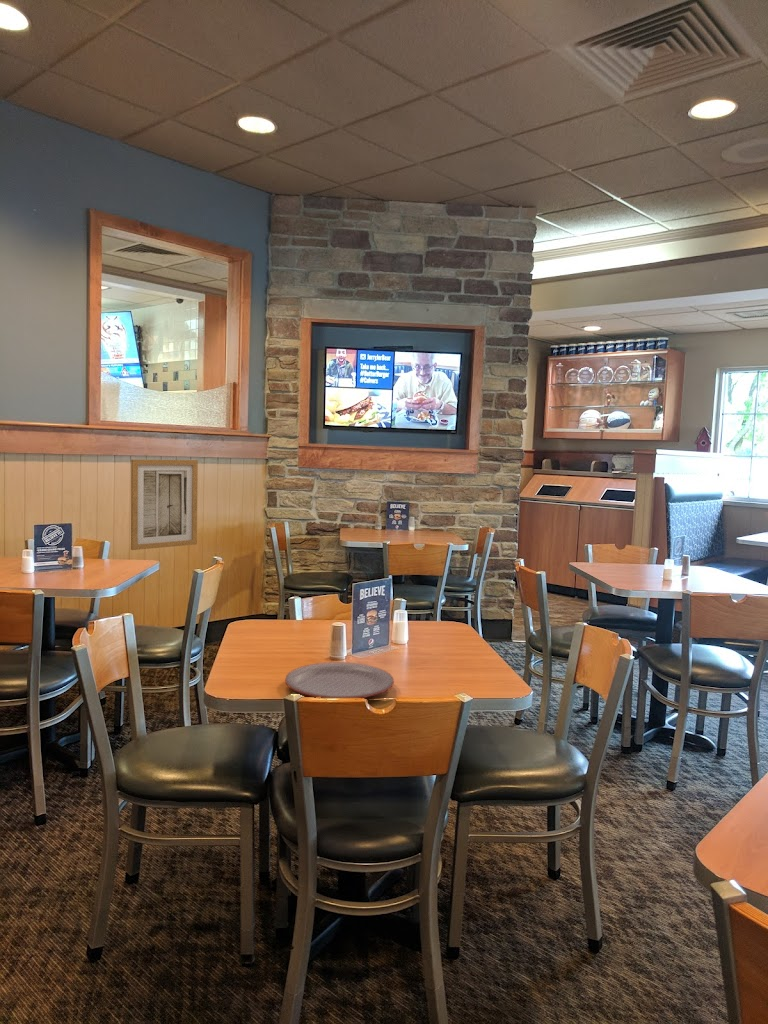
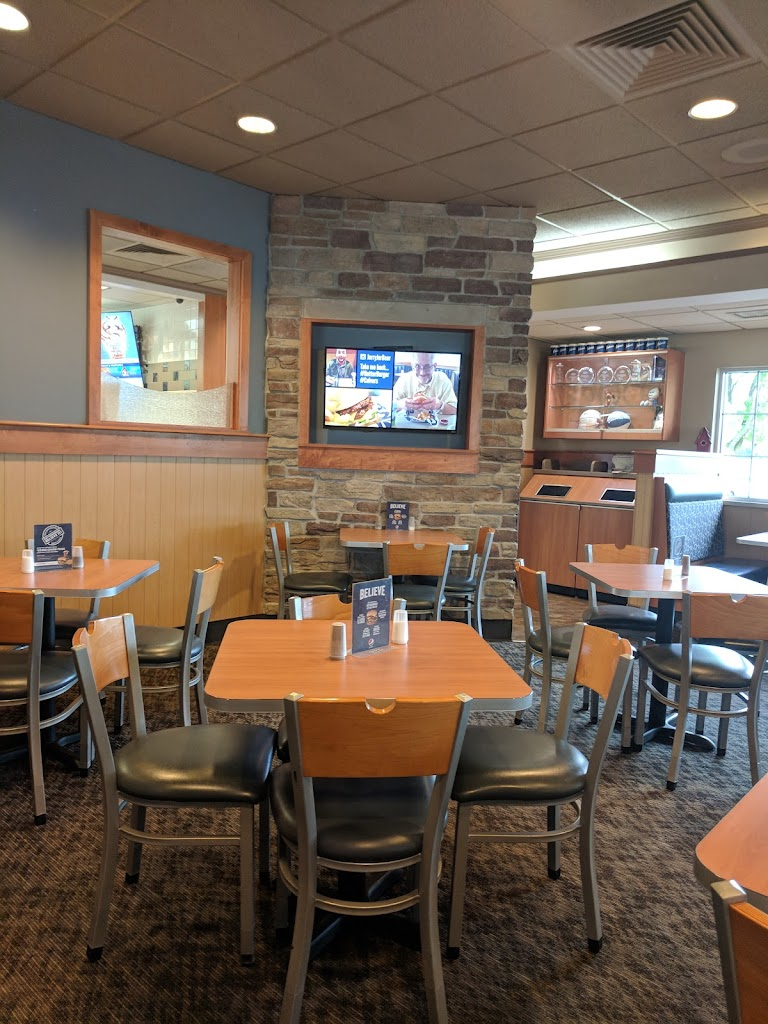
- plate [284,661,395,699]
- wall art [130,459,199,551]
